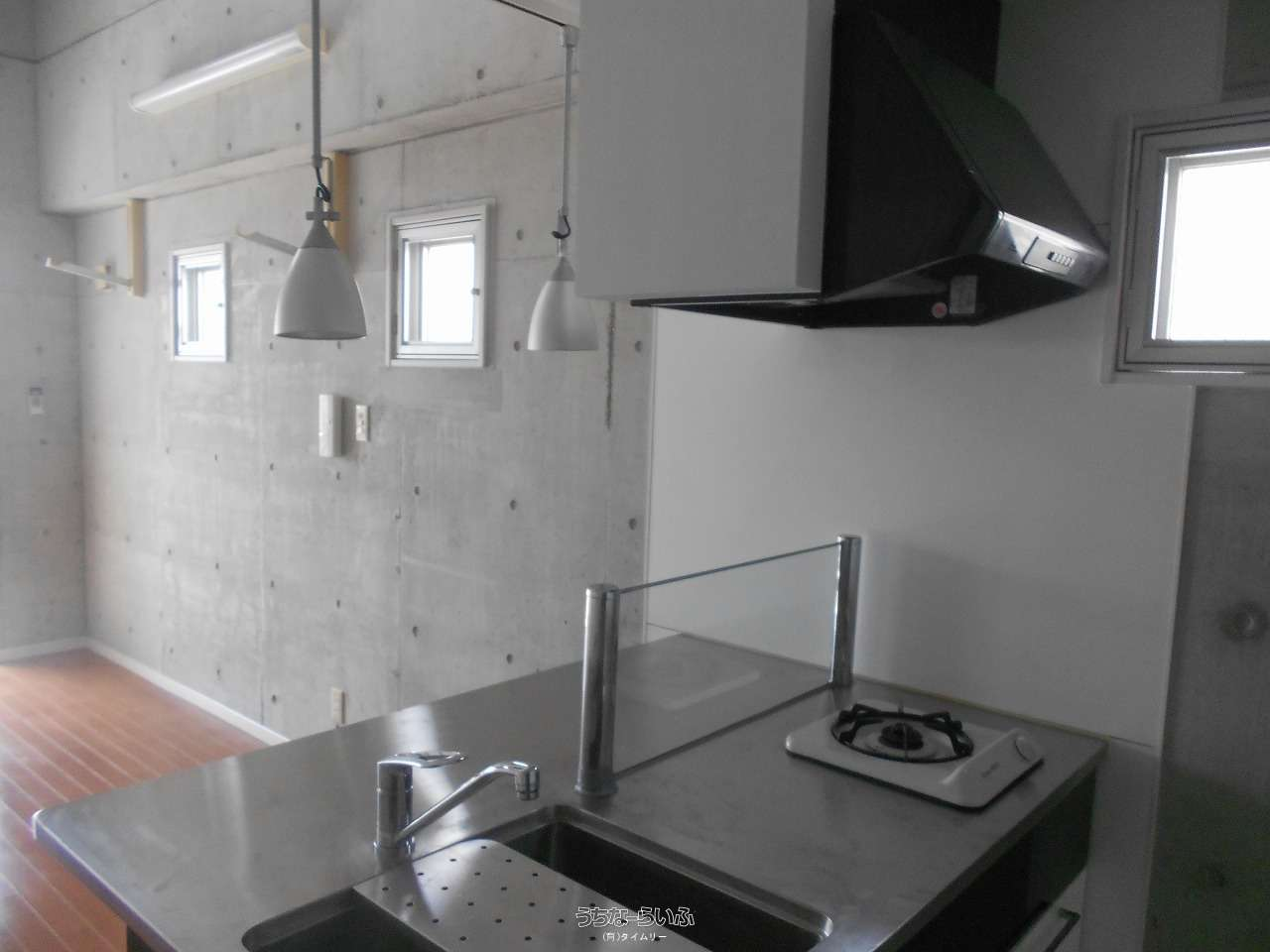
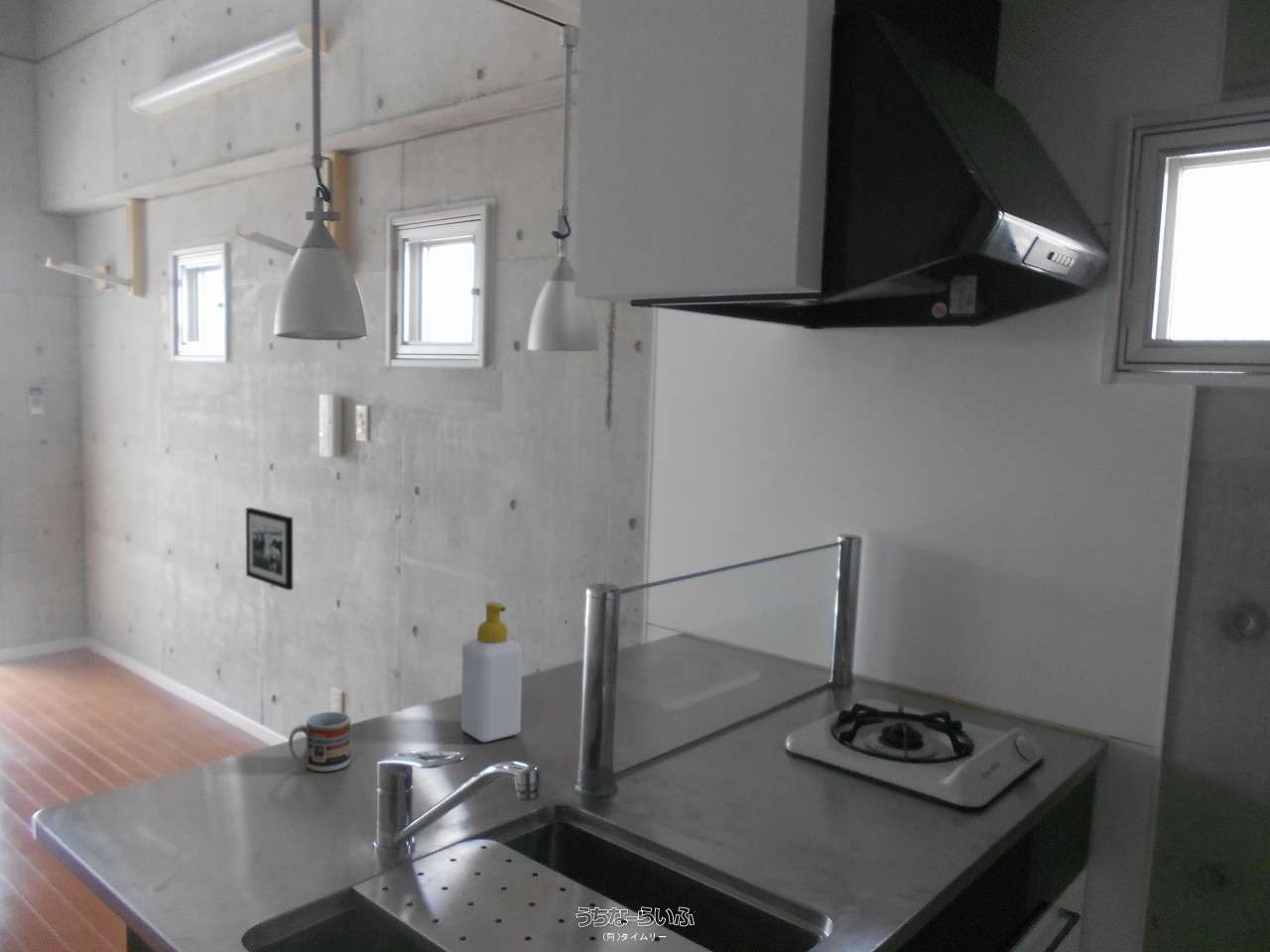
+ cup [288,711,352,773]
+ soap bottle [460,601,523,743]
+ picture frame [245,507,294,591]
